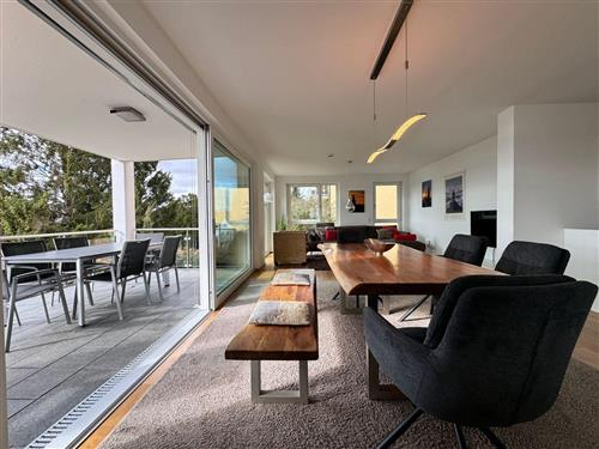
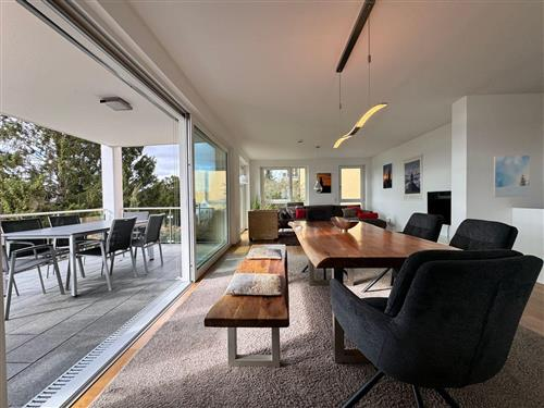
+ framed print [492,154,531,198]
